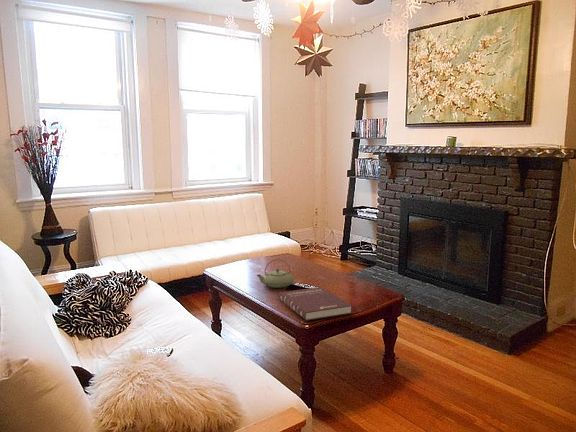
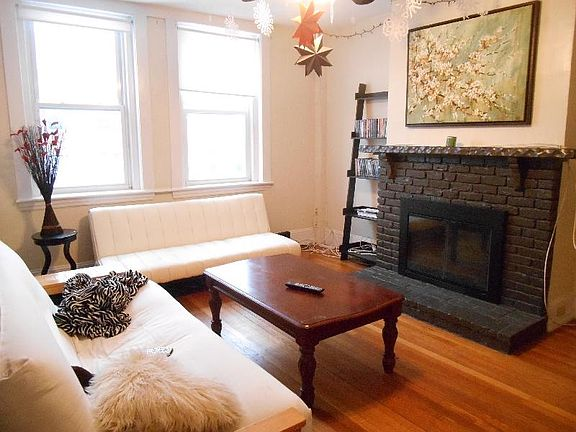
- teapot [256,258,295,289]
- book [278,286,353,321]
